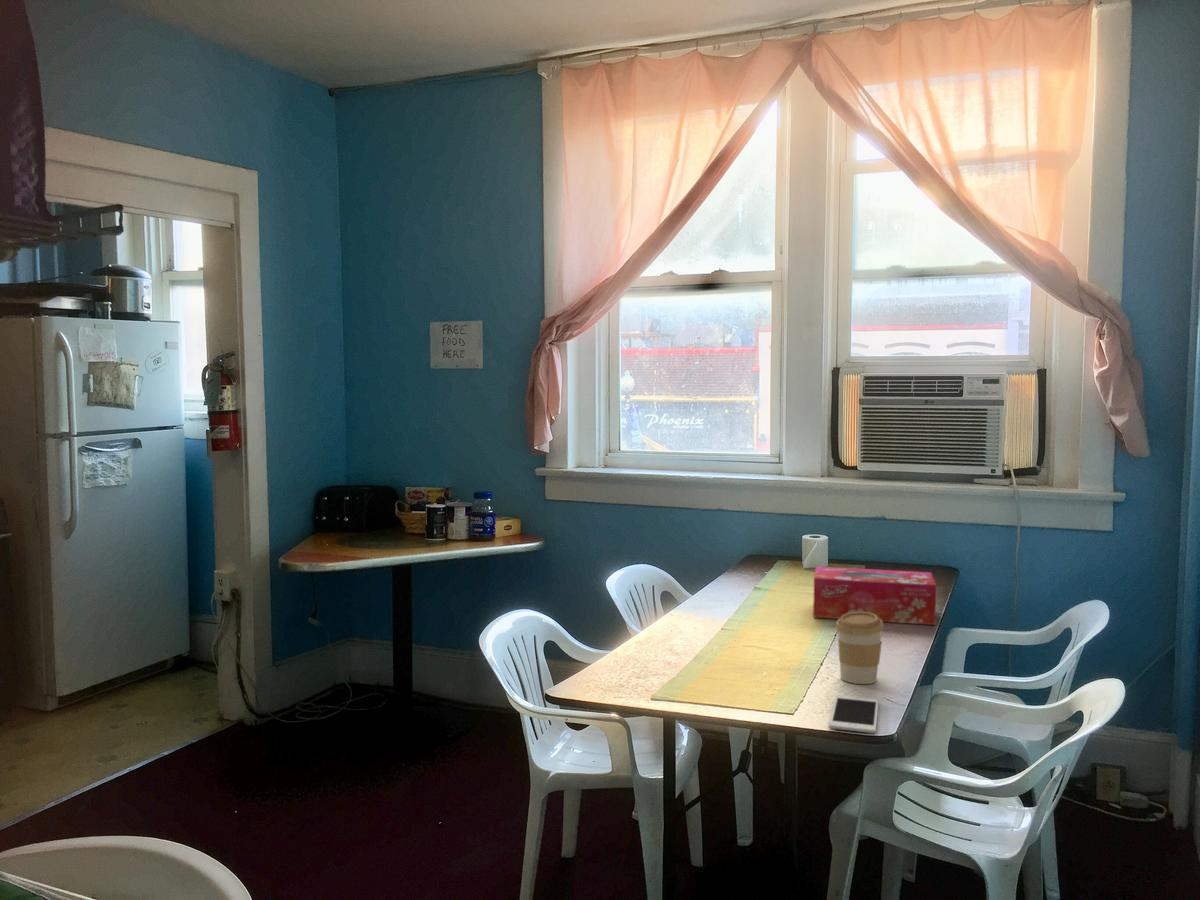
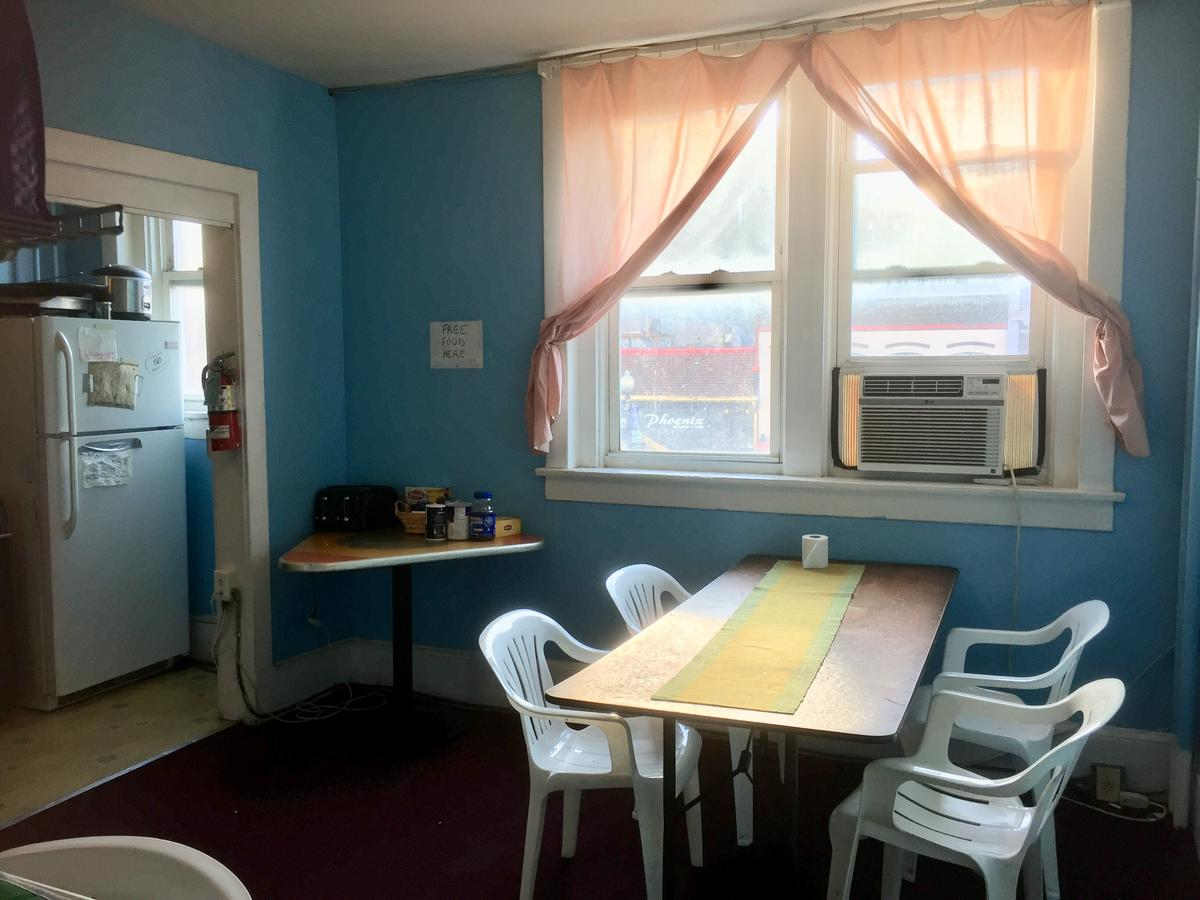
- cell phone [828,695,879,734]
- tissue box [812,566,937,626]
- coffee cup [835,612,885,685]
